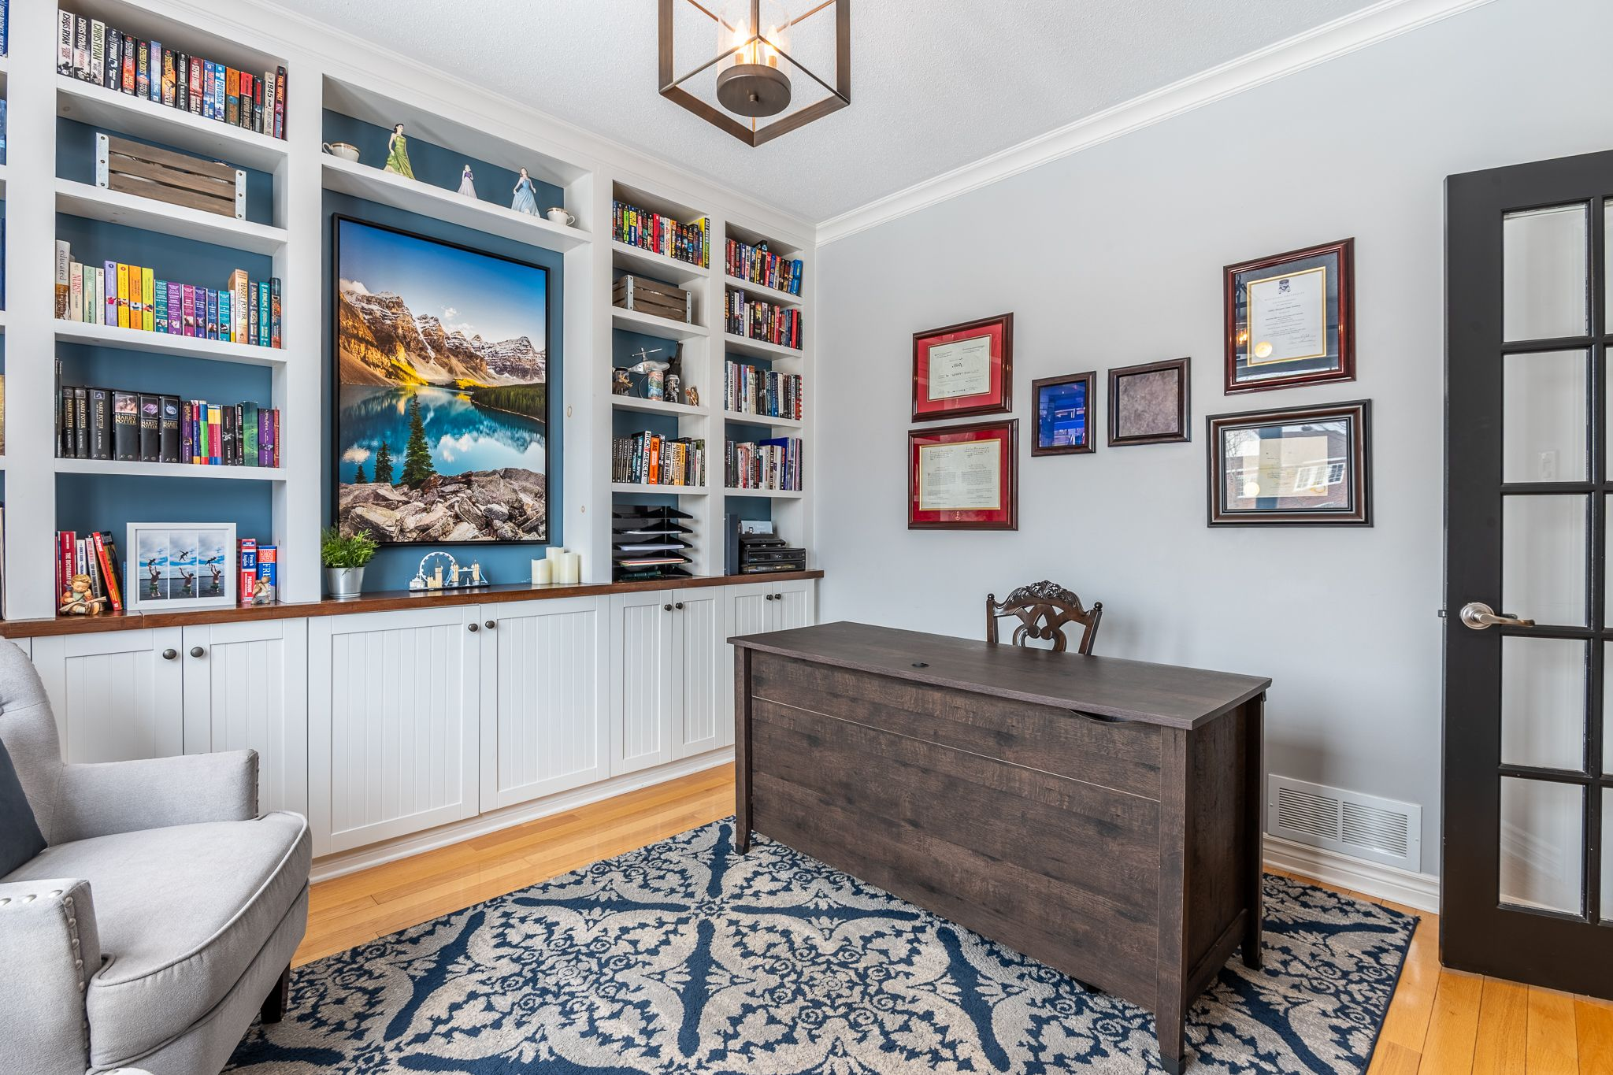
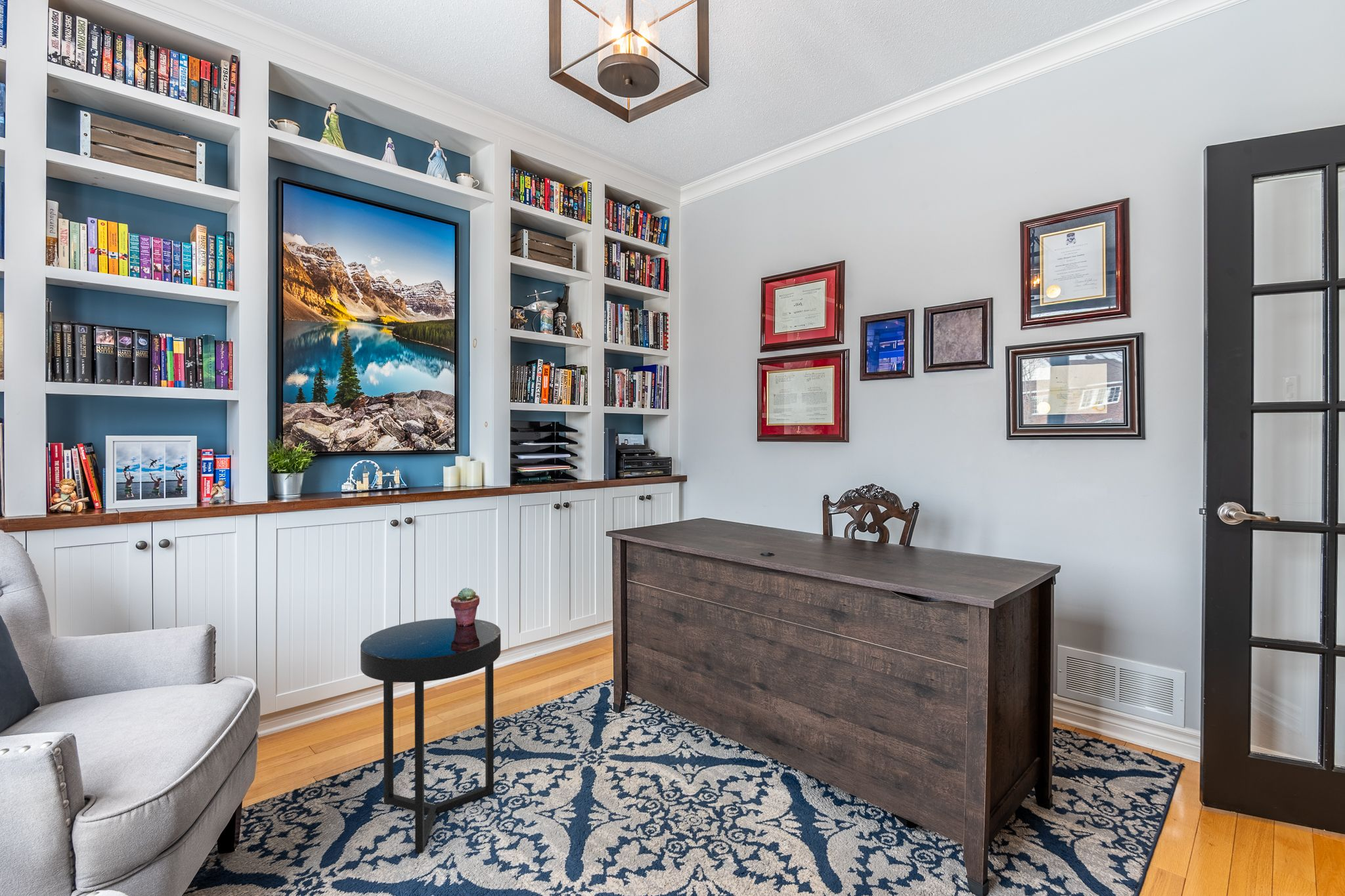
+ potted succulent [450,587,480,626]
+ side table [360,618,501,854]
